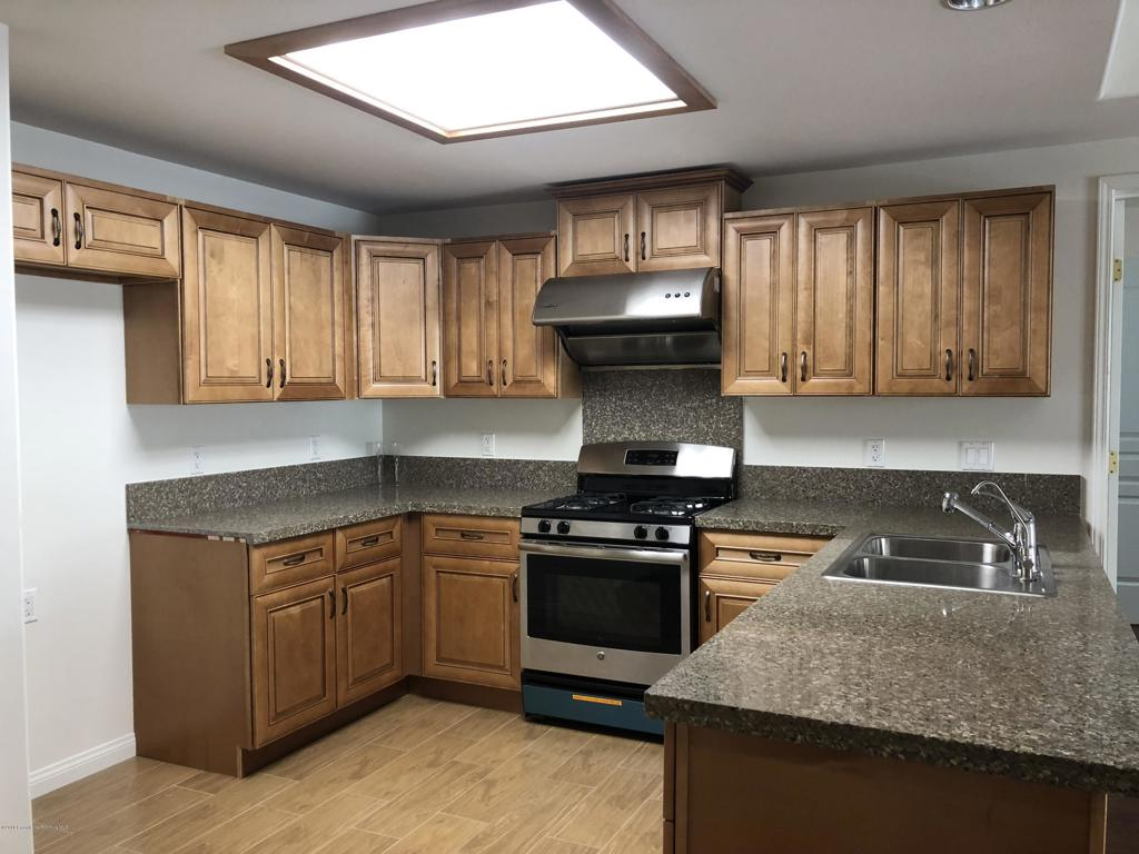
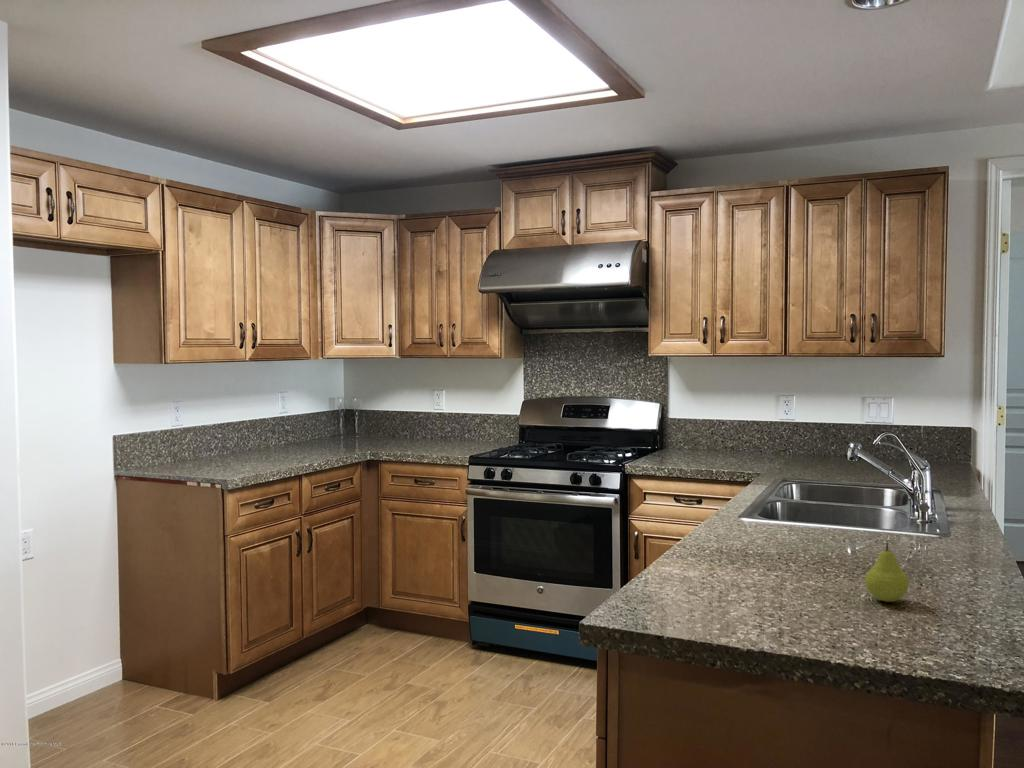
+ fruit [864,542,910,603]
